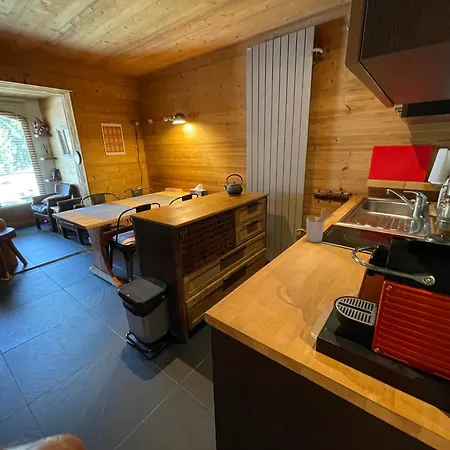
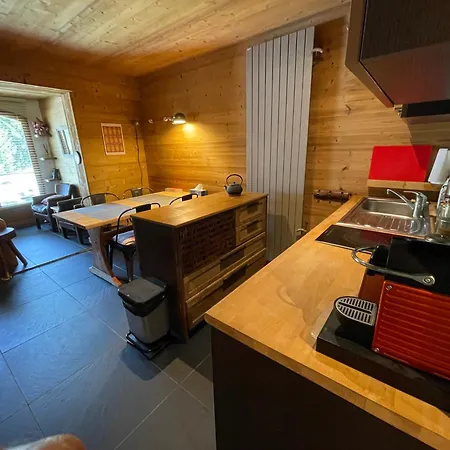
- utensil holder [306,207,335,243]
